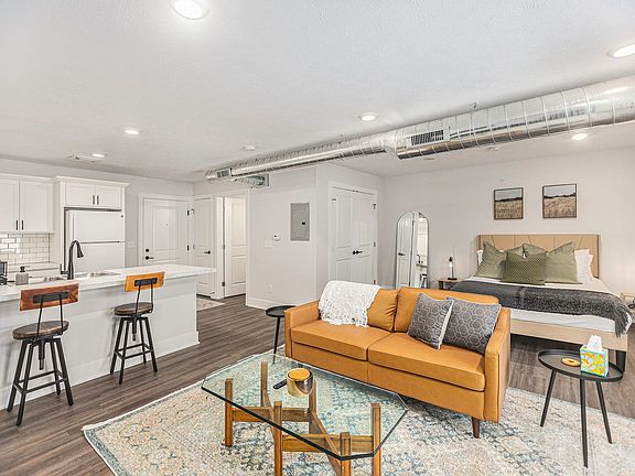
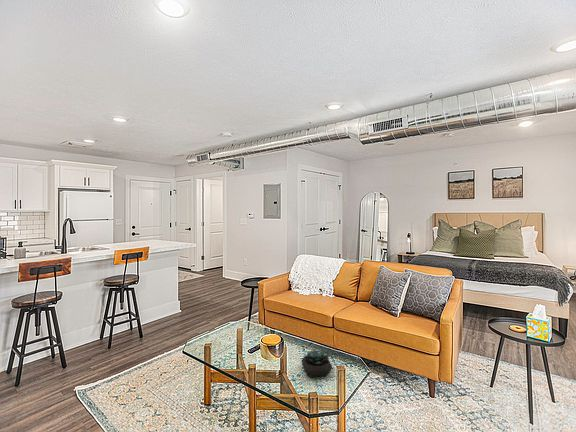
+ succulent plant [301,349,333,378]
